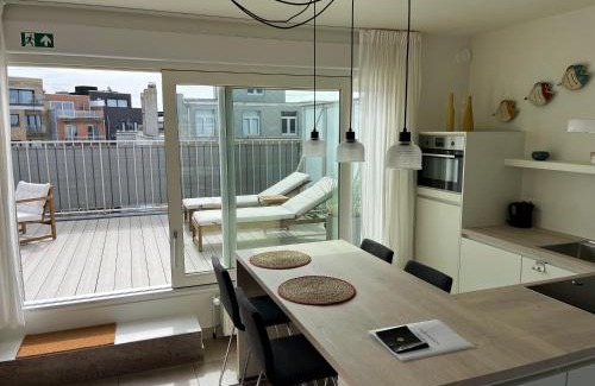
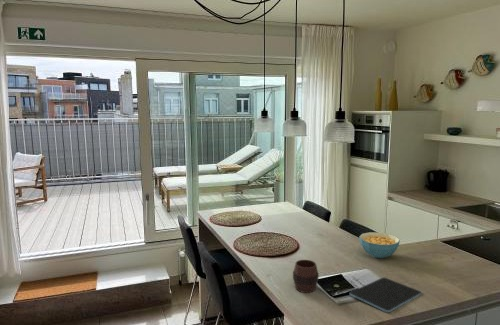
+ tablet [349,276,423,313]
+ cup [292,259,320,294]
+ cereal bowl [358,231,401,259]
